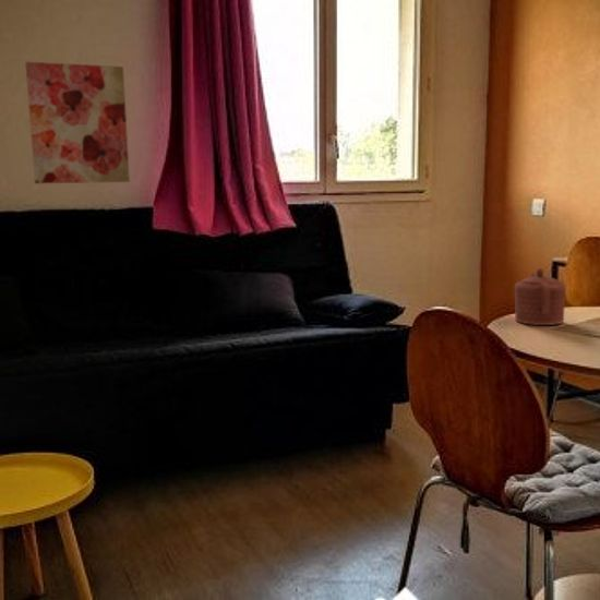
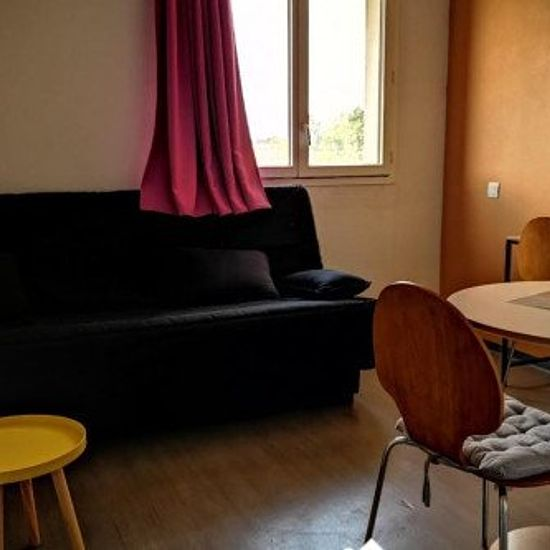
- wall art [24,61,131,184]
- teapot [514,267,567,326]
